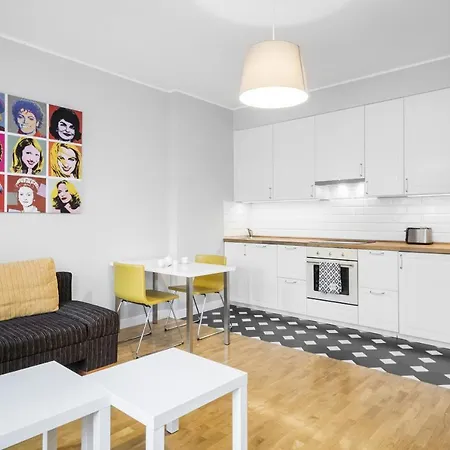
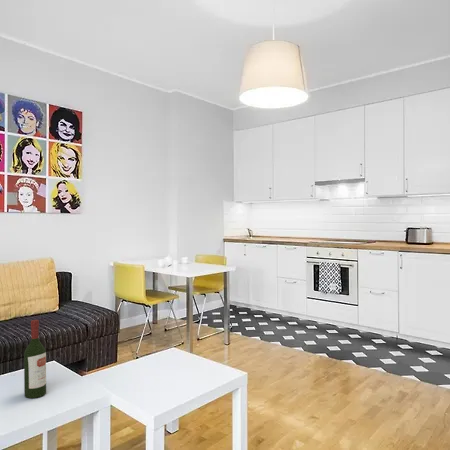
+ wine bottle [23,319,47,399]
